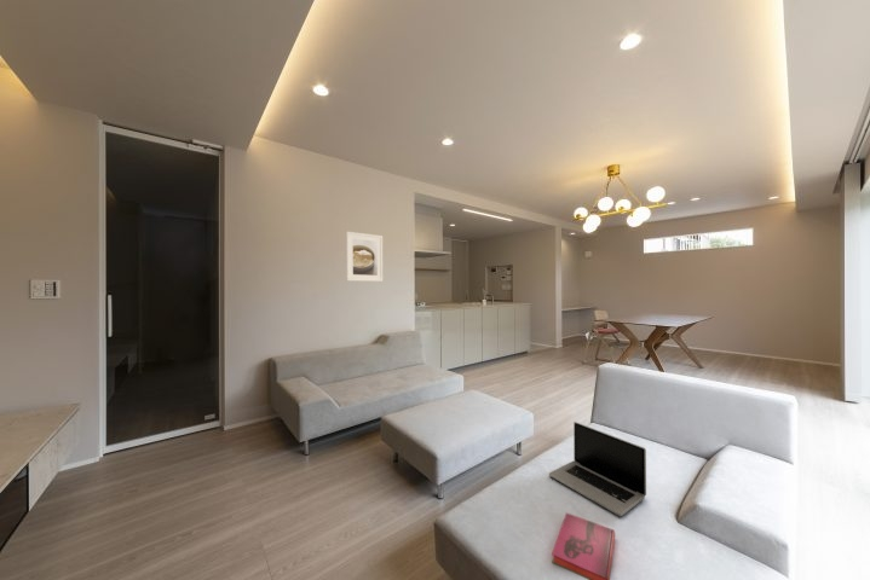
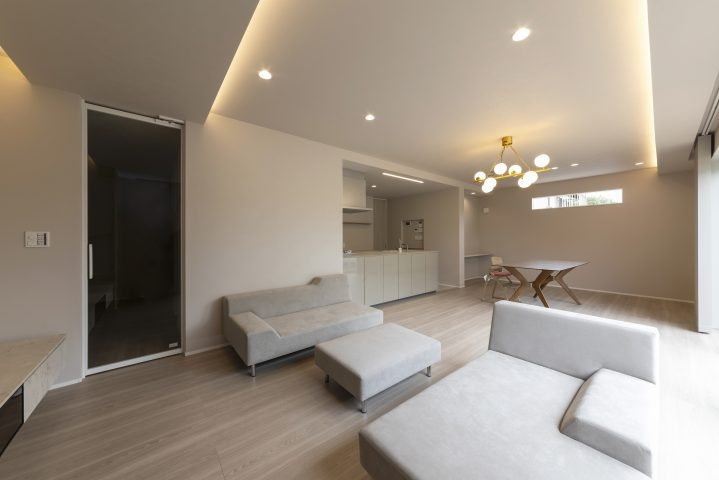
- laptop [548,420,647,517]
- hardback book [551,511,616,580]
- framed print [345,231,384,283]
